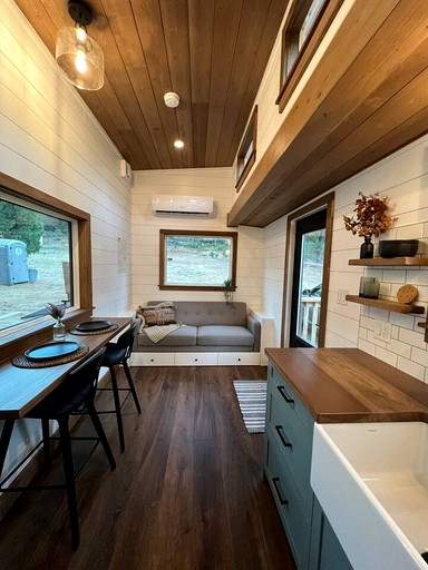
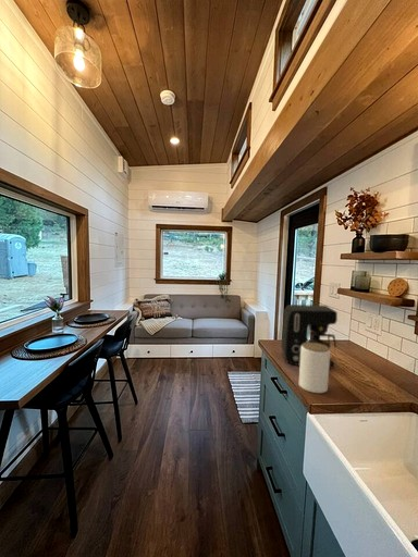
+ jar [298,342,331,394]
+ coffee maker [280,304,339,369]
